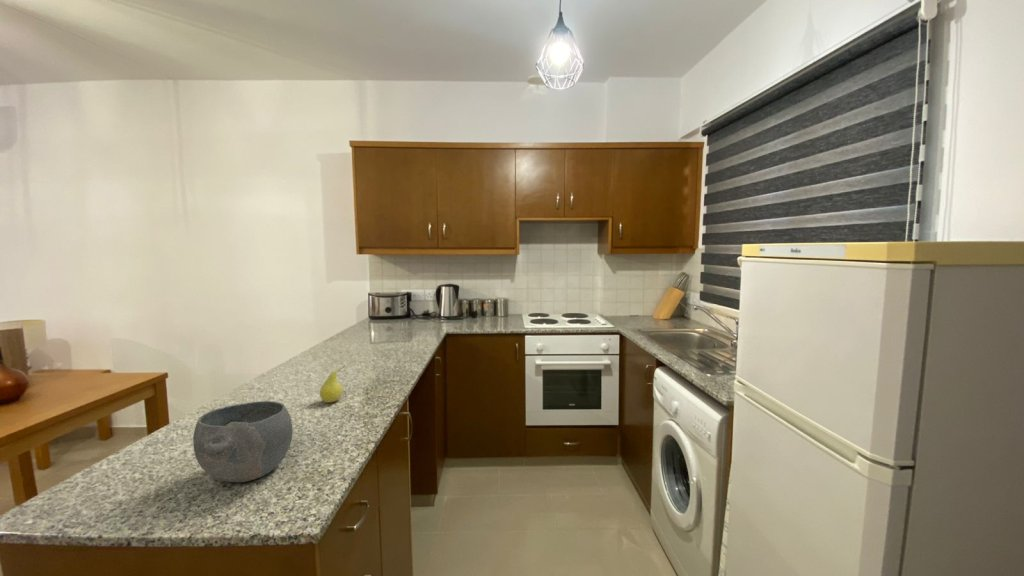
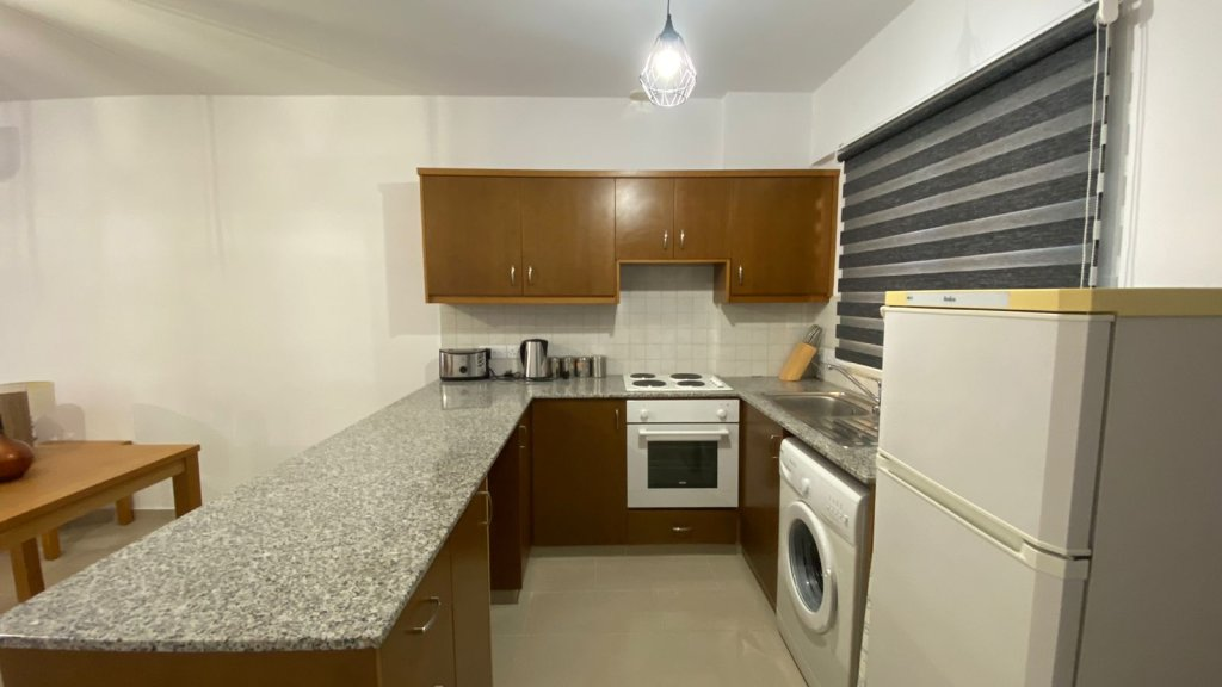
- fruit [319,364,346,404]
- bowl [192,400,294,483]
